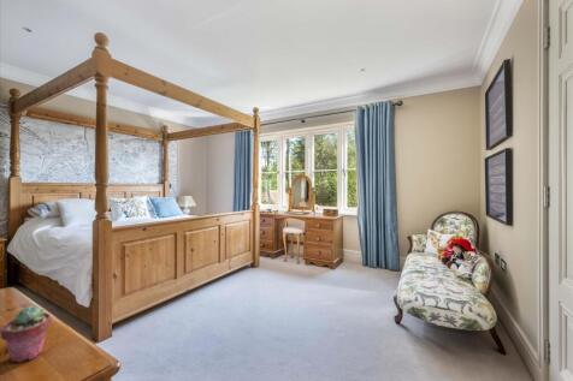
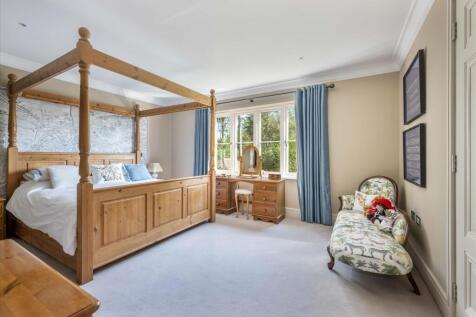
- potted succulent [0,305,53,364]
